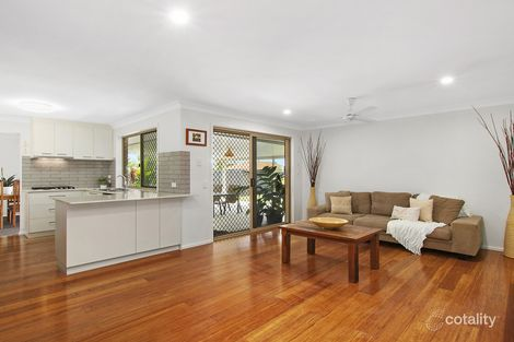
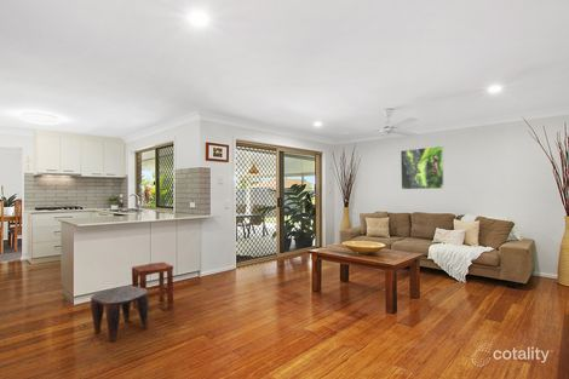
+ stool [90,285,150,343]
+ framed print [400,145,446,190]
+ stool [131,262,174,309]
